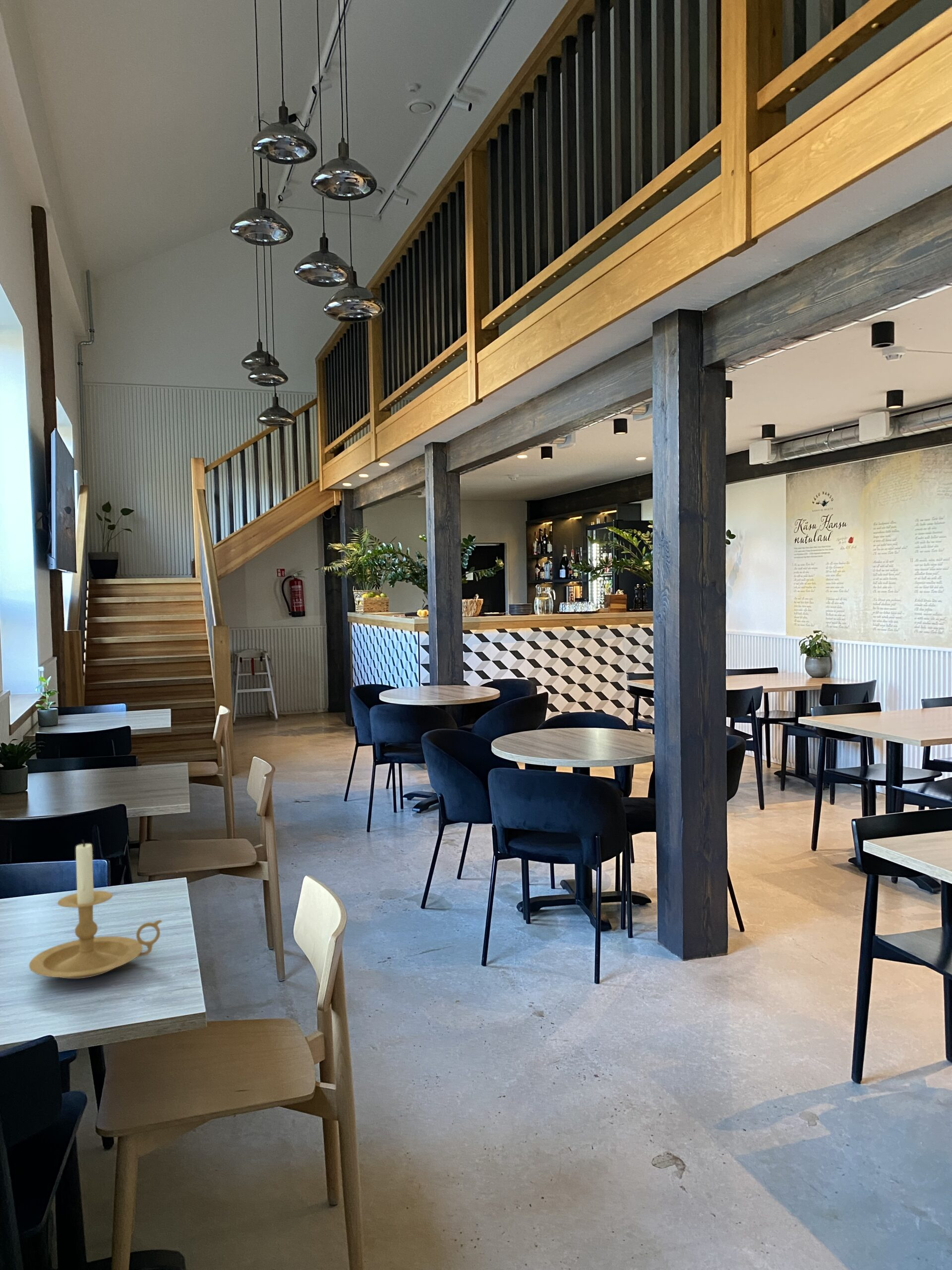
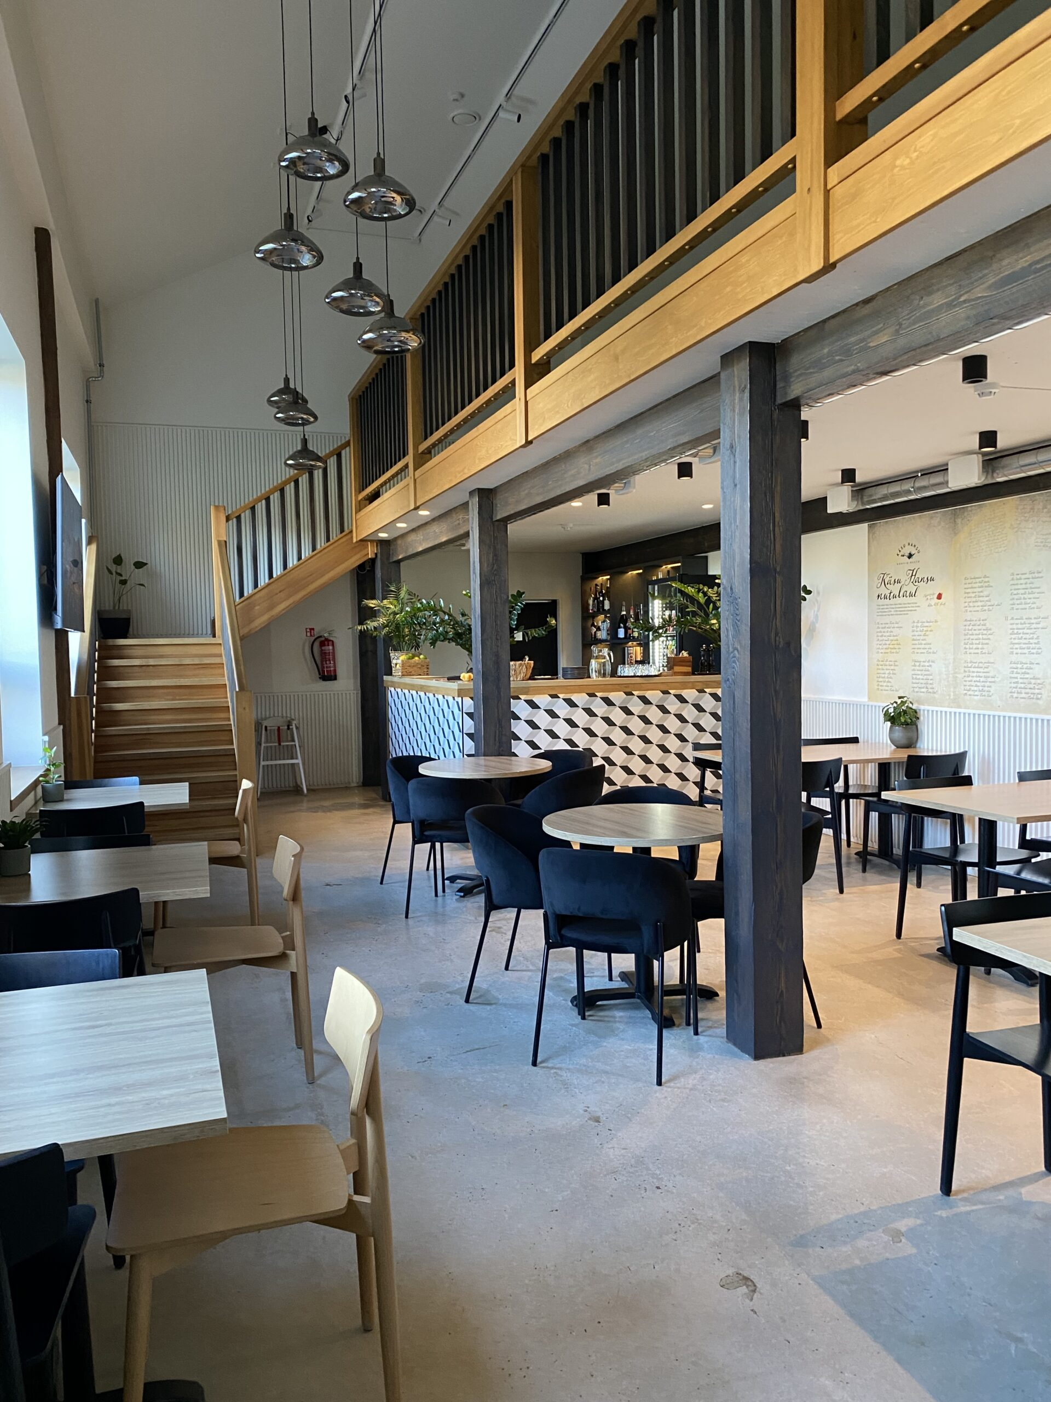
- candle holder [28,839,163,979]
